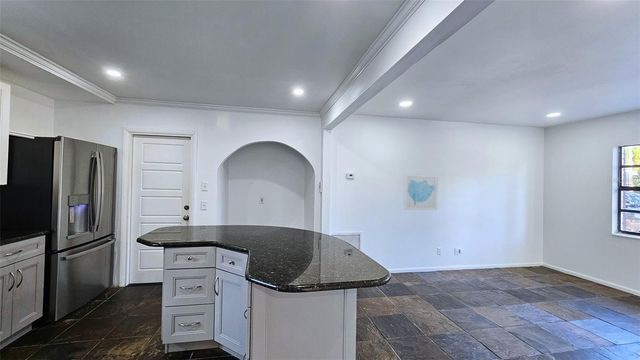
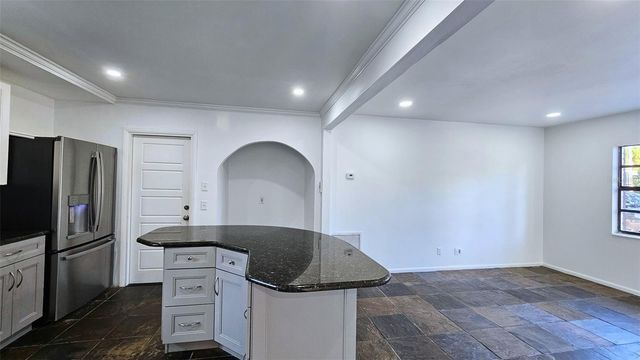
- wall art [403,173,439,211]
